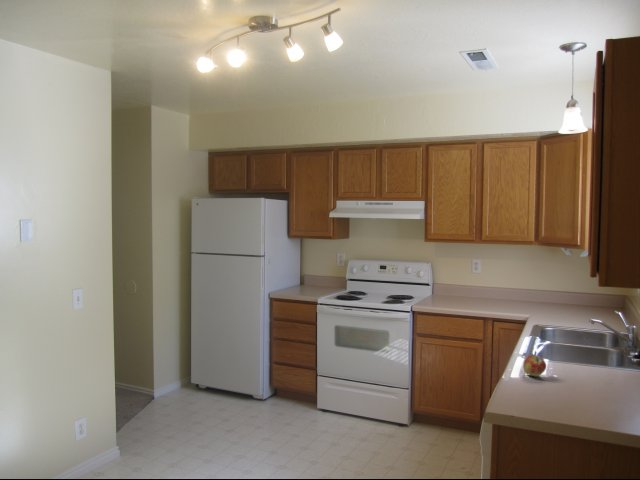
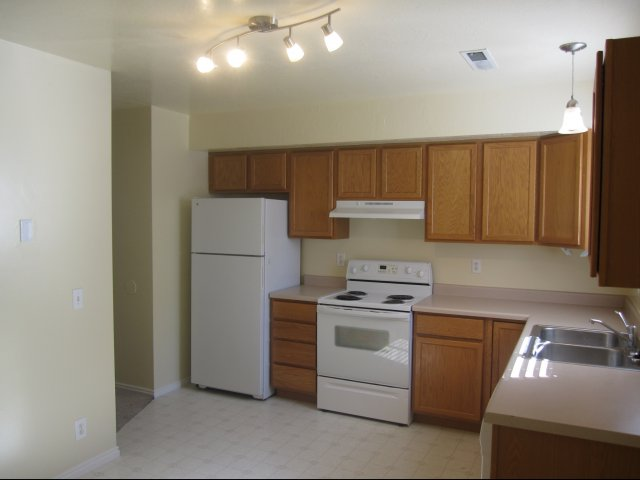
- fruit [522,354,547,378]
